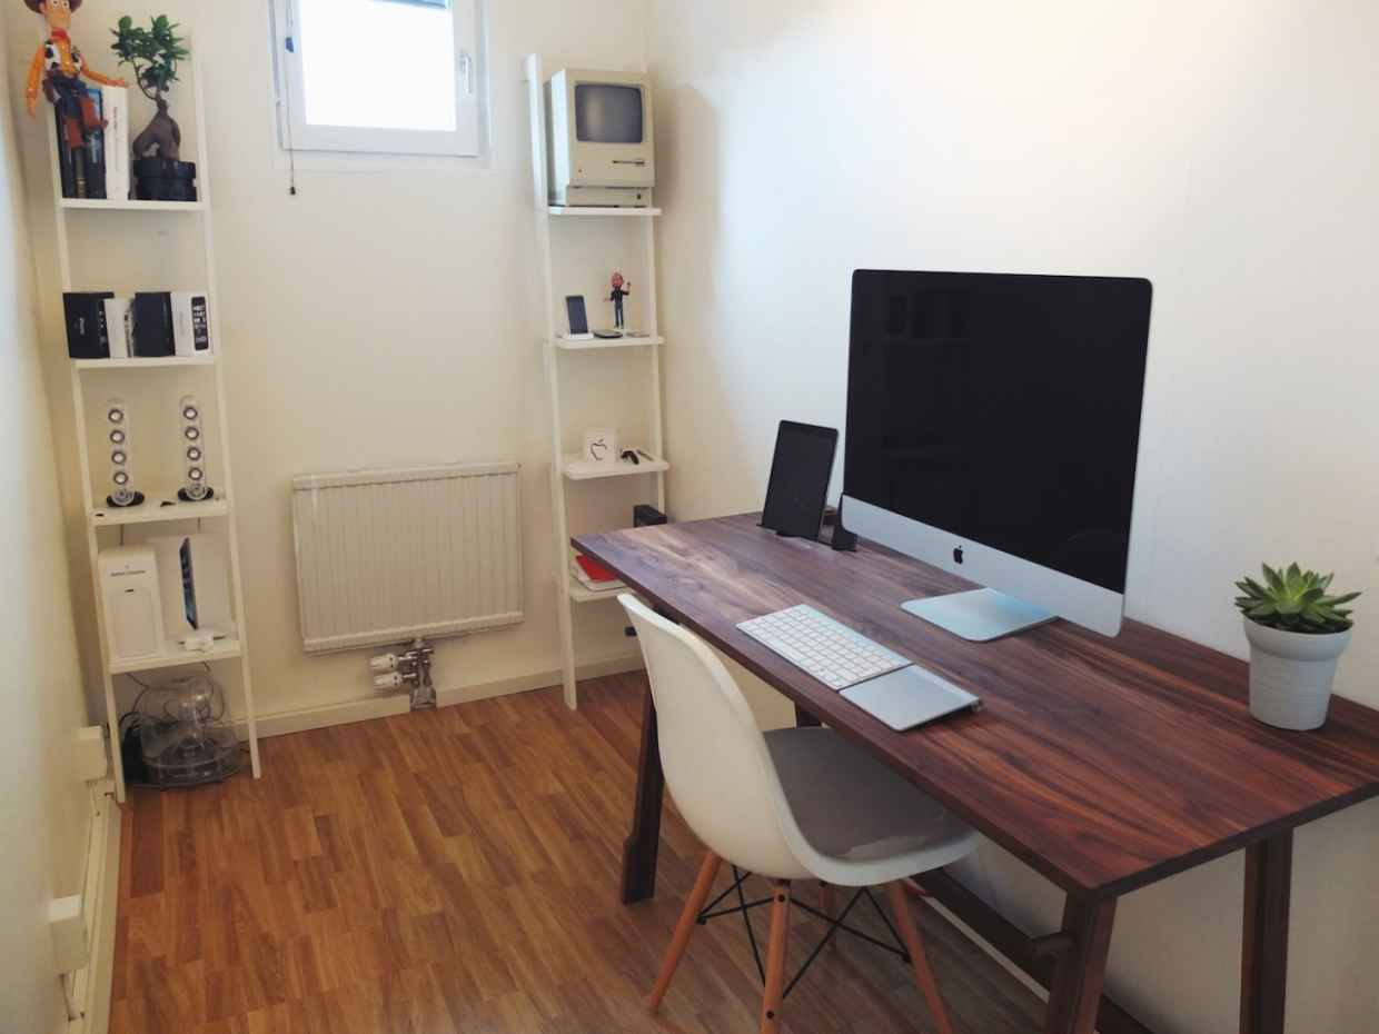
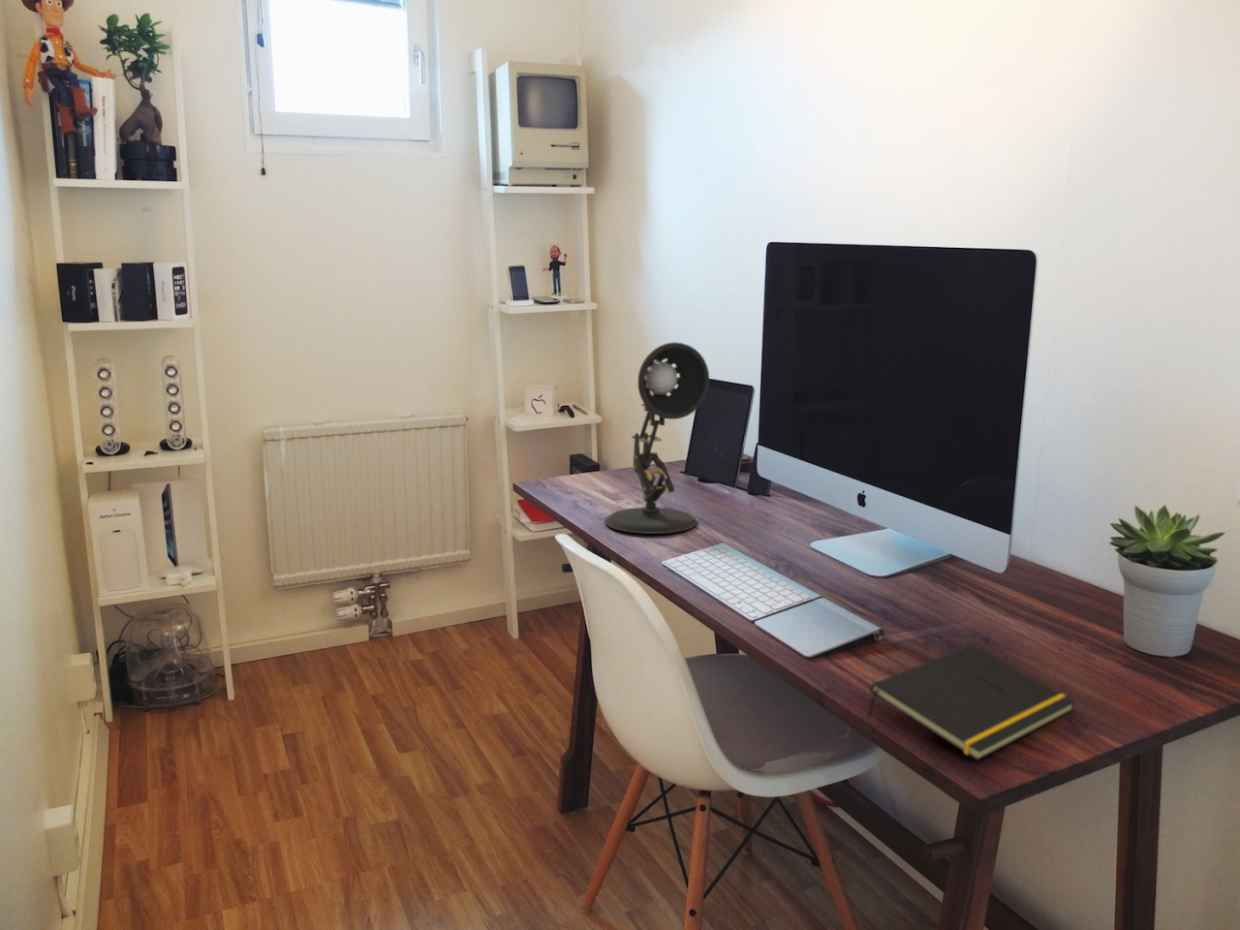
+ notepad [866,644,1077,762]
+ desk lamp [604,341,710,535]
